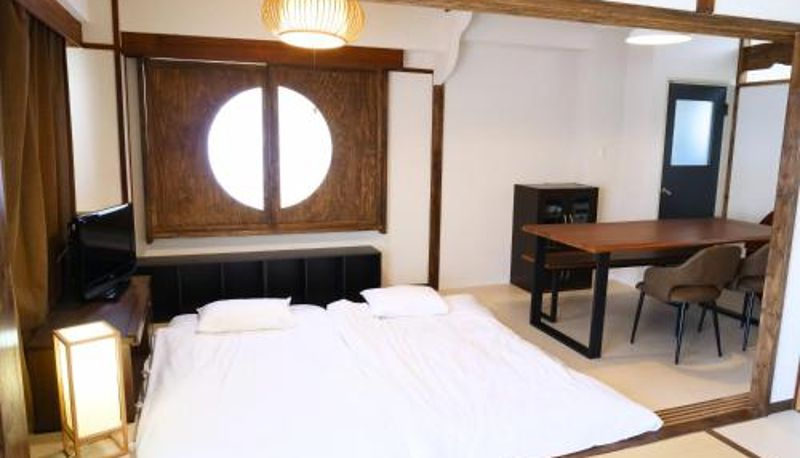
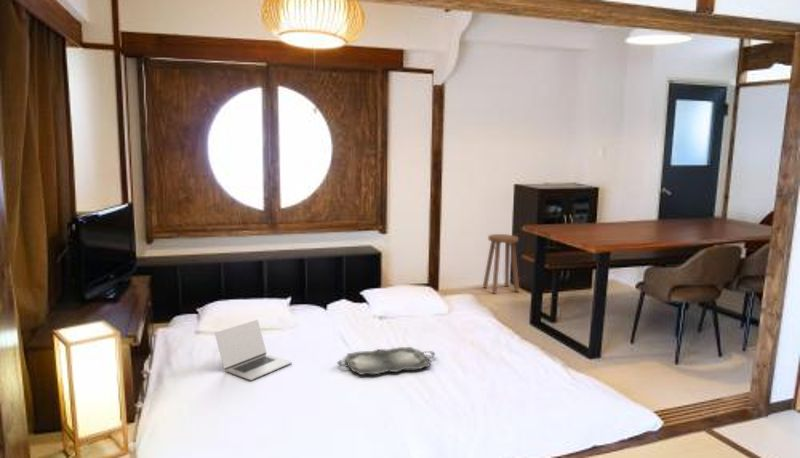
+ laptop [214,319,293,382]
+ serving tray [336,346,436,376]
+ stool [482,233,520,294]
